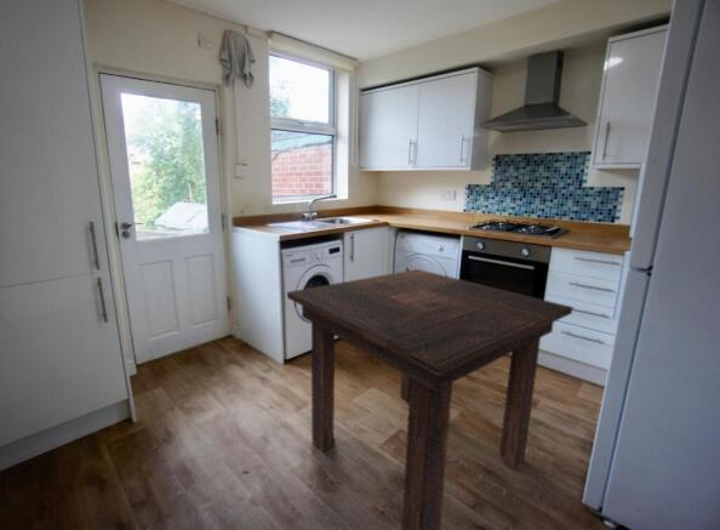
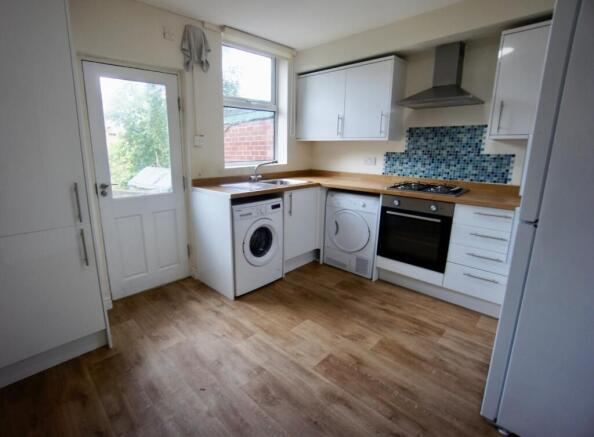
- dining table [286,268,573,530]
